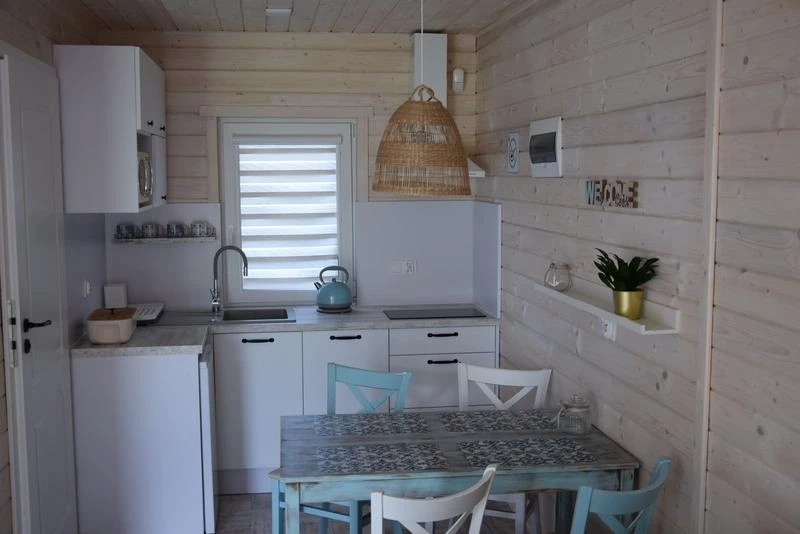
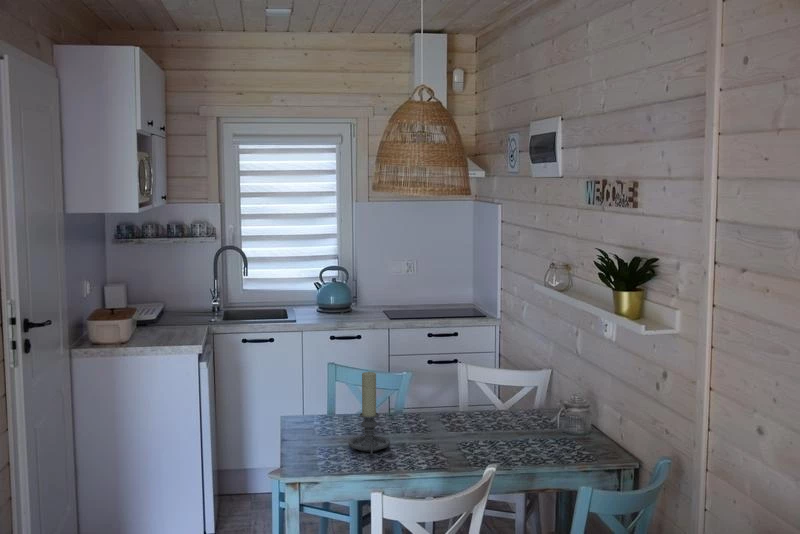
+ candle holder [347,371,391,456]
